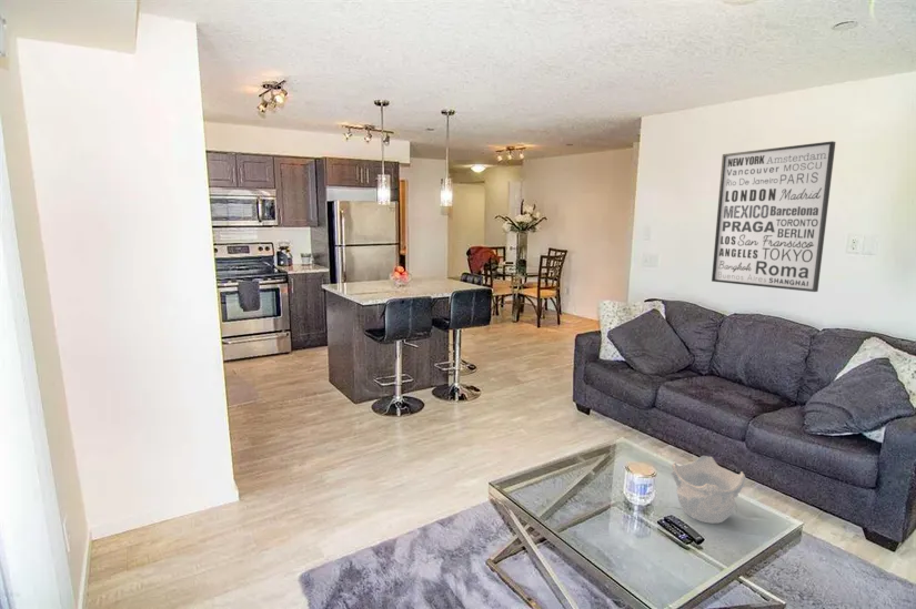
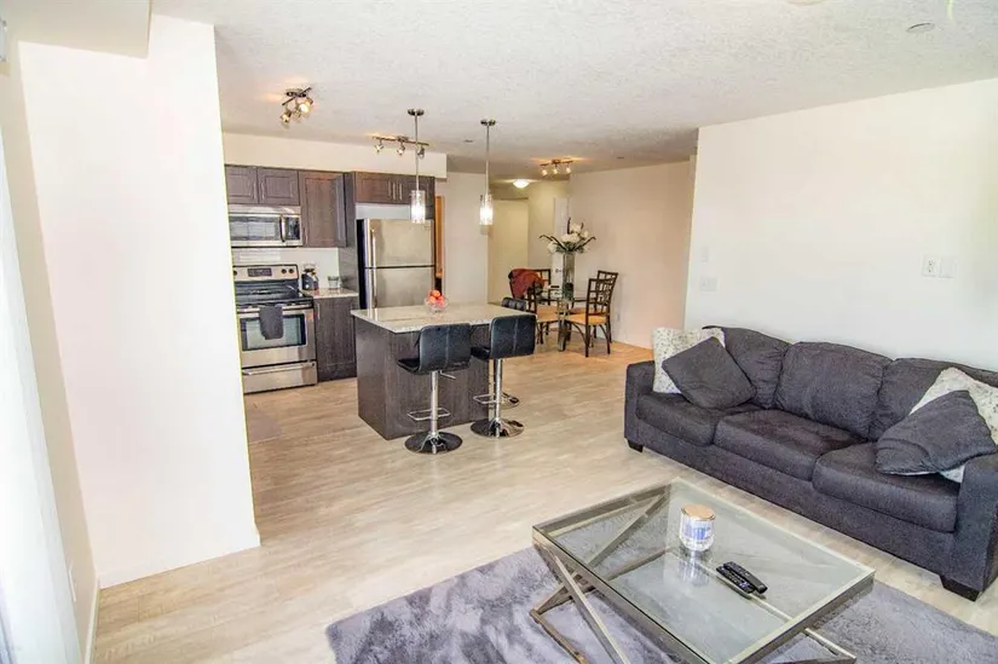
- wall art [711,140,837,293]
- decorative bowl [670,455,746,525]
